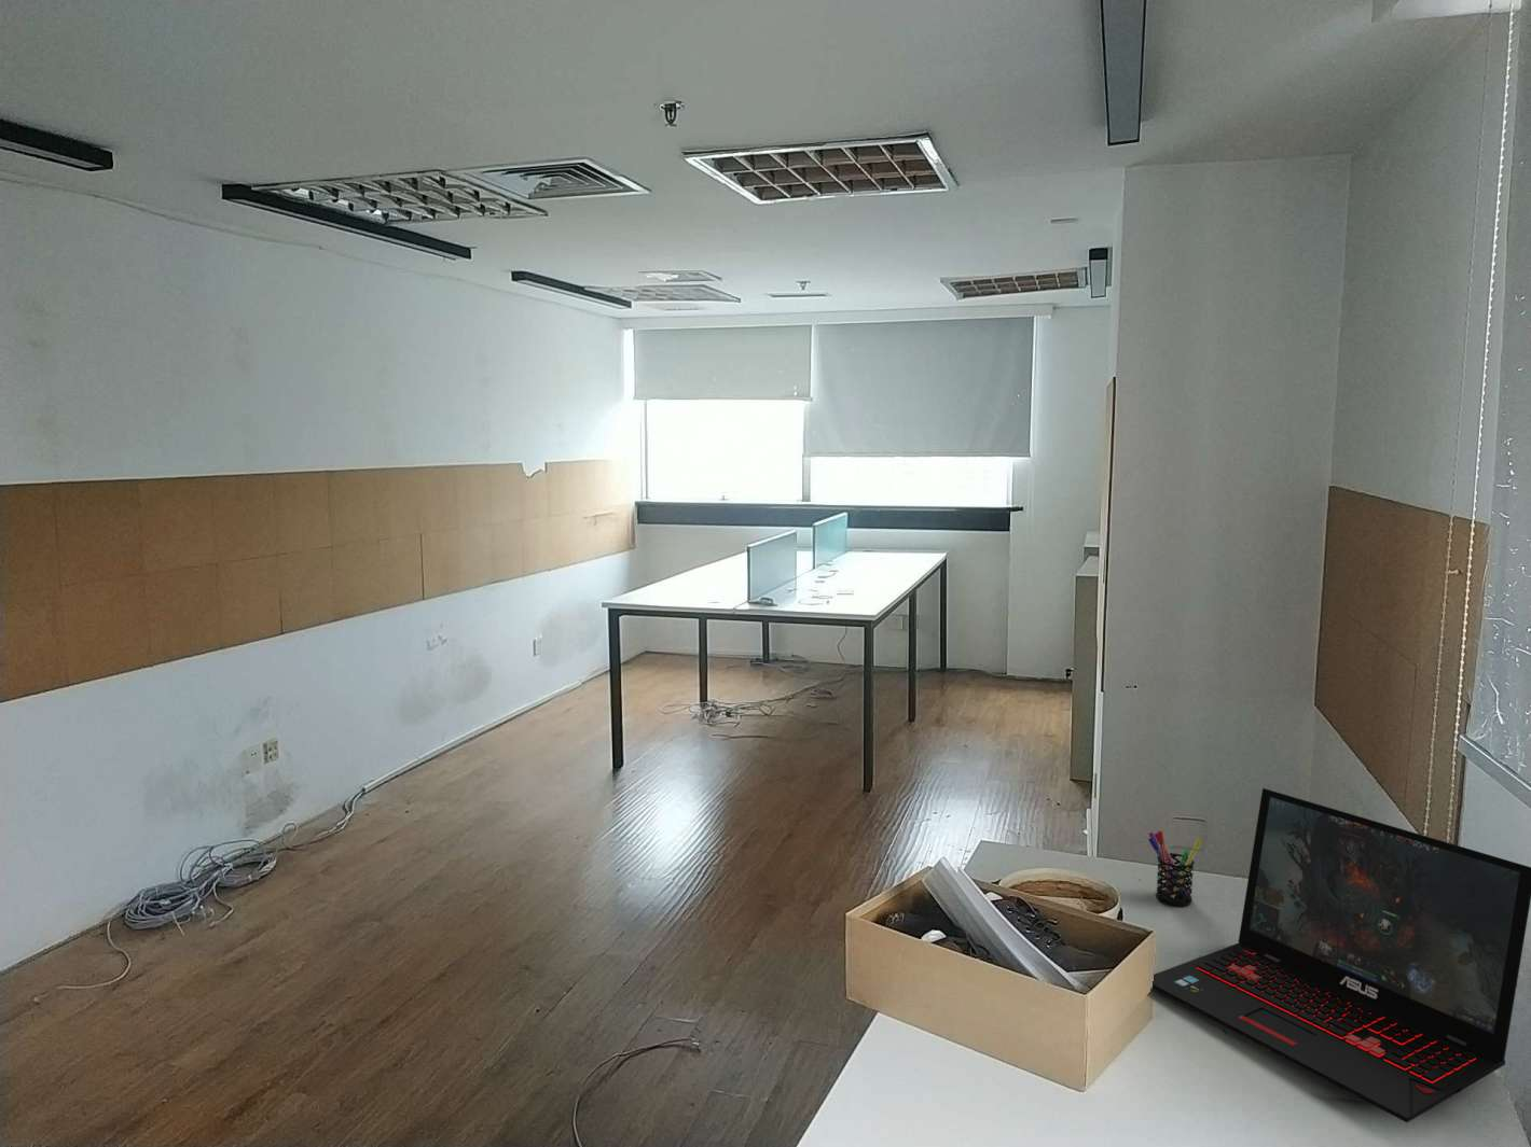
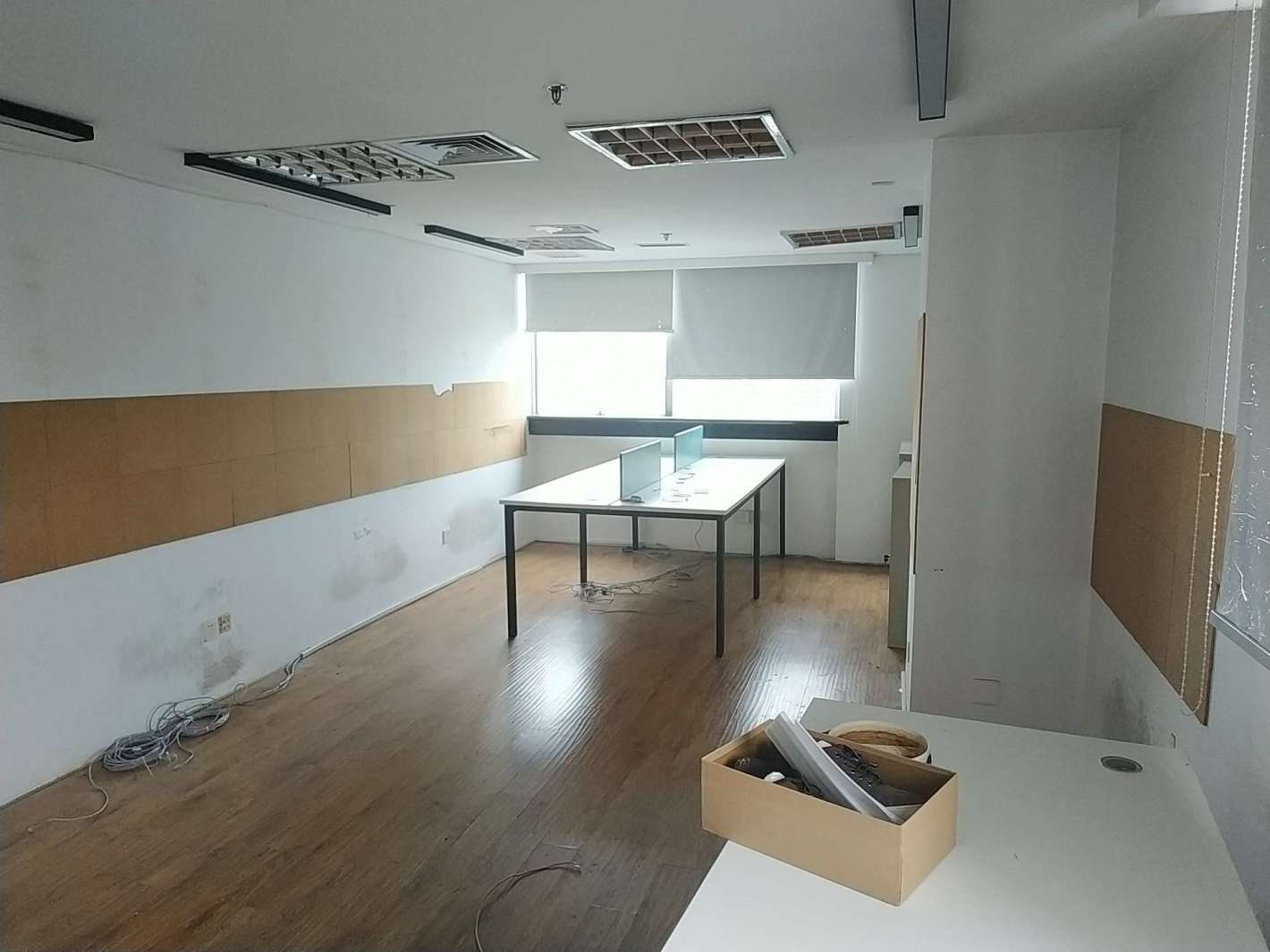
- pen holder [1148,829,1203,907]
- laptop [1151,787,1531,1123]
